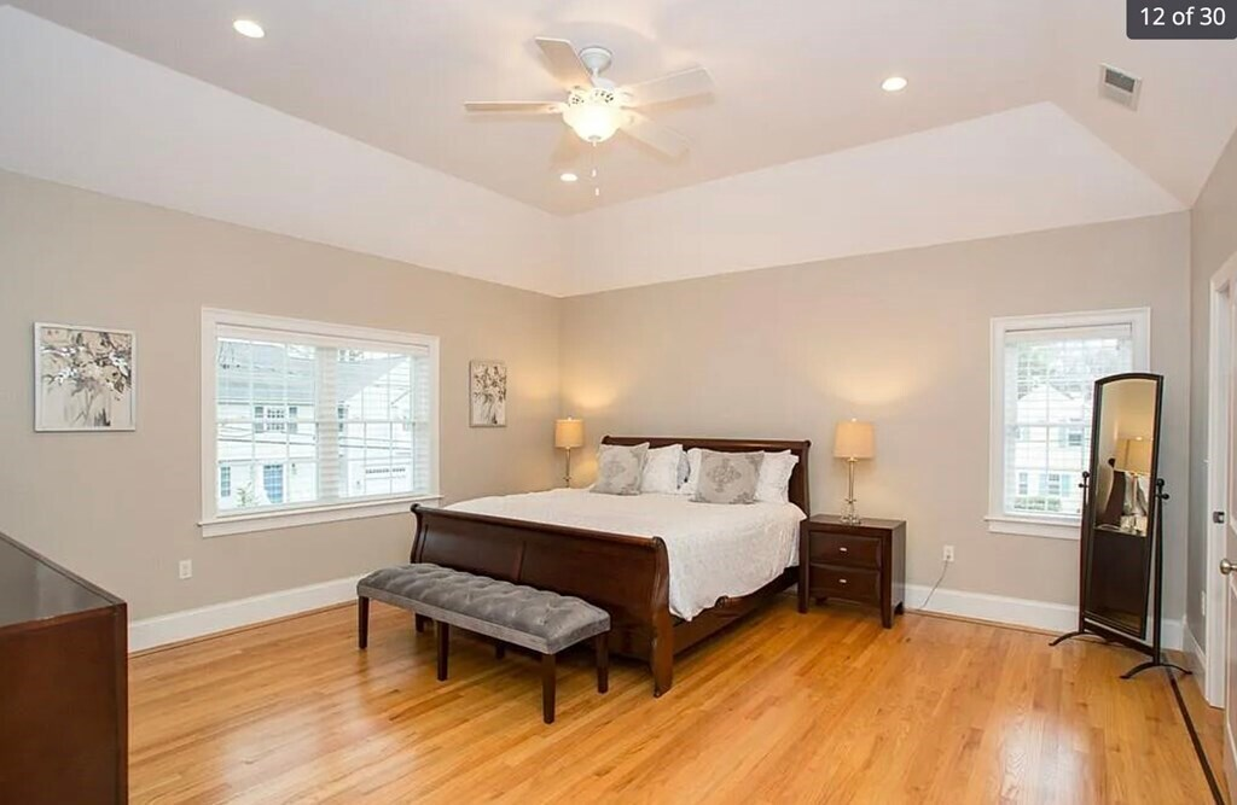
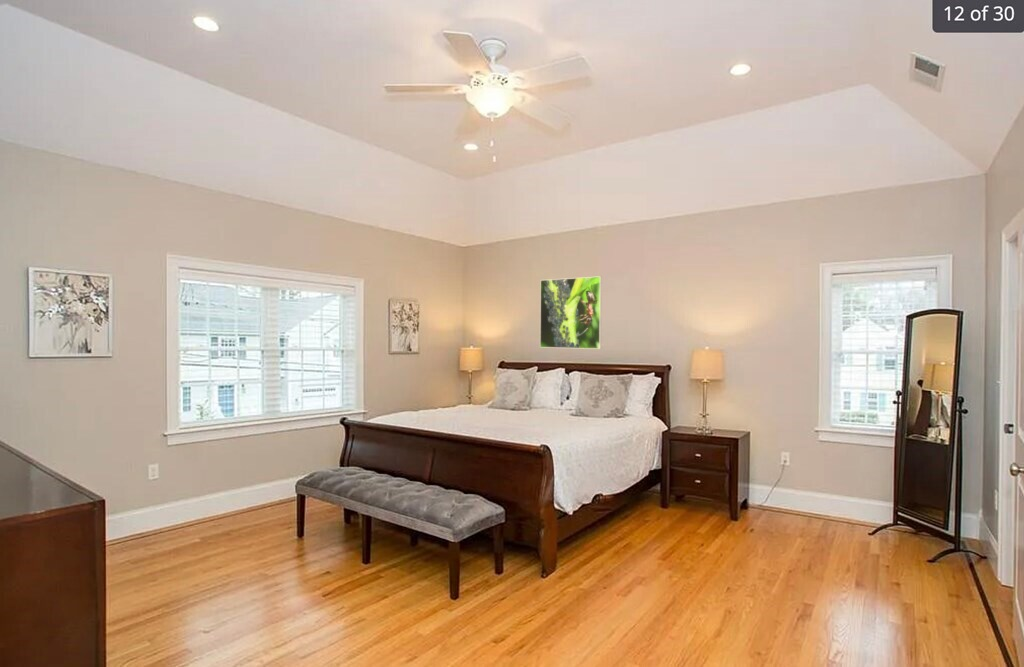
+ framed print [539,275,603,350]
